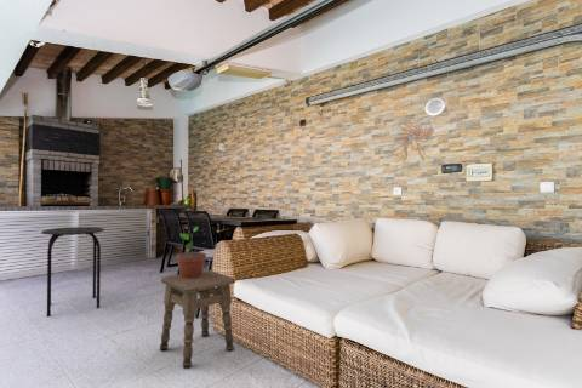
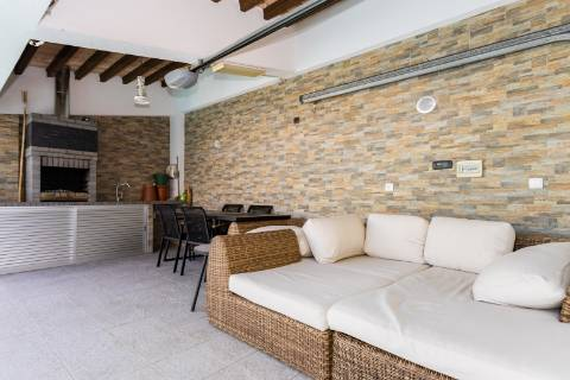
- wall sculpture [387,115,435,165]
- side table [159,269,236,370]
- stool [40,226,105,318]
- potted plant [176,226,207,279]
